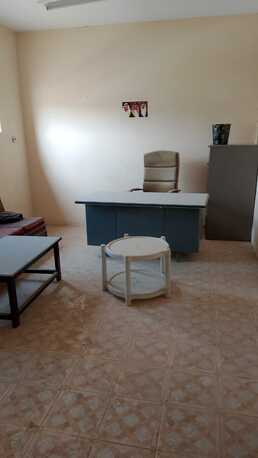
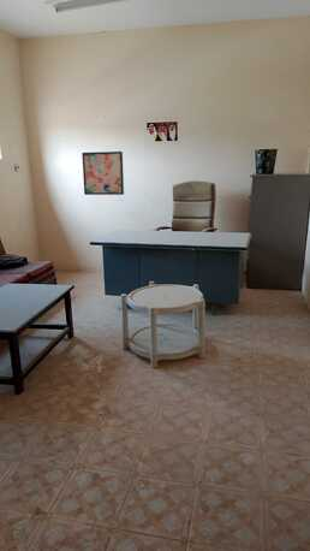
+ wall art [81,150,125,196]
